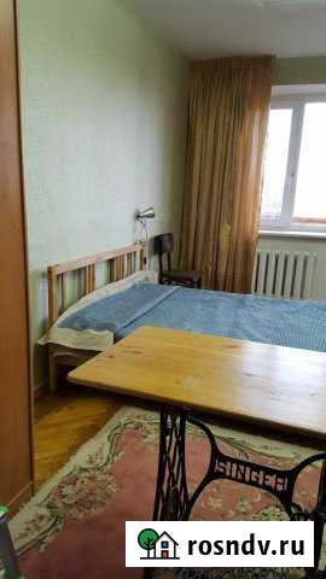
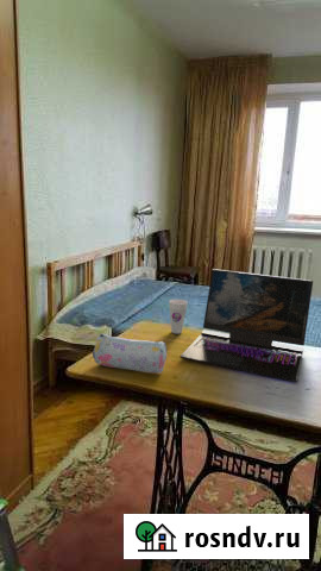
+ laptop [178,268,314,383]
+ cup [168,297,189,335]
+ pencil case [92,333,168,375]
